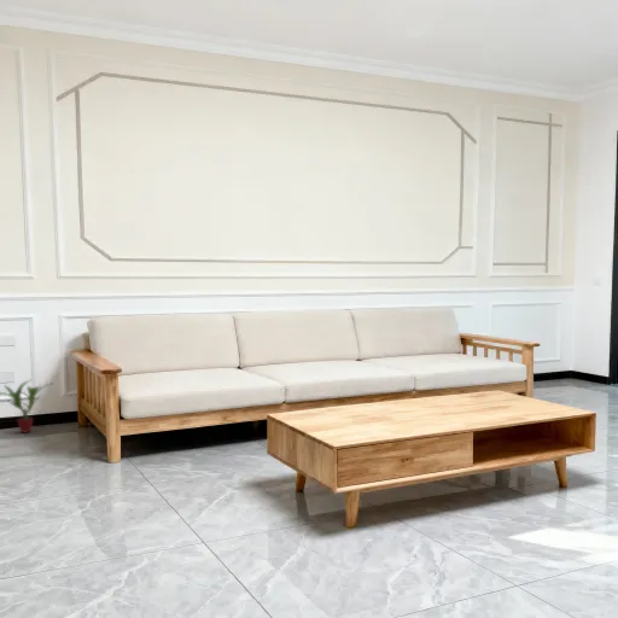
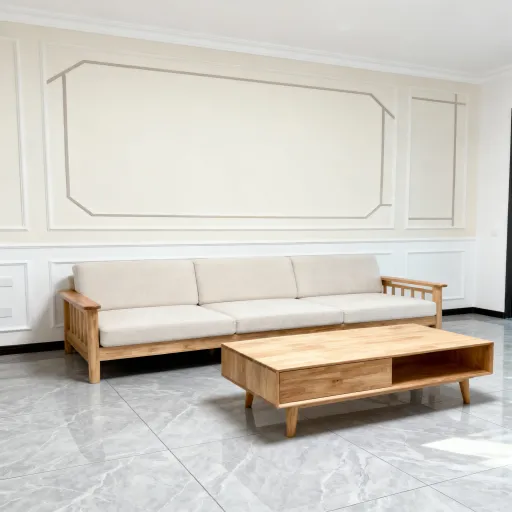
- potted plant [0,378,52,435]
